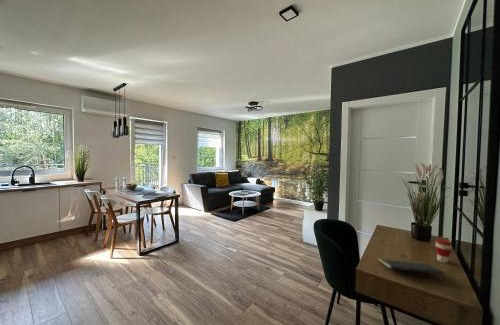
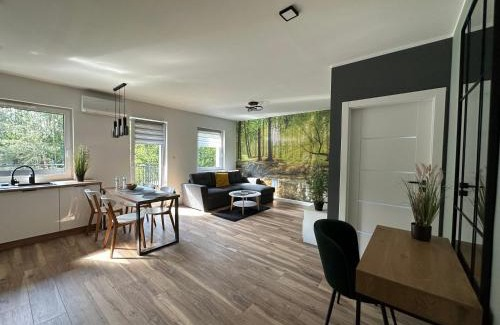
- notepad [376,256,446,282]
- coffee cup [434,238,453,264]
